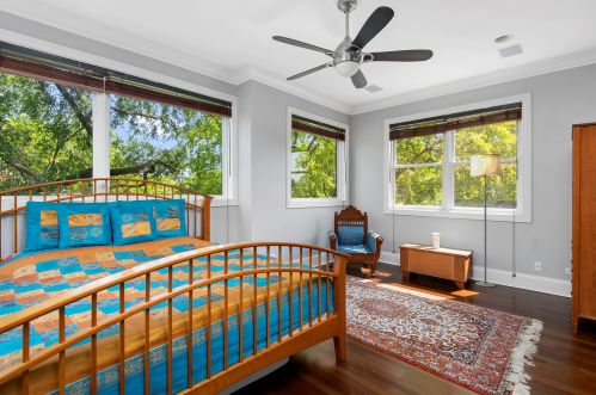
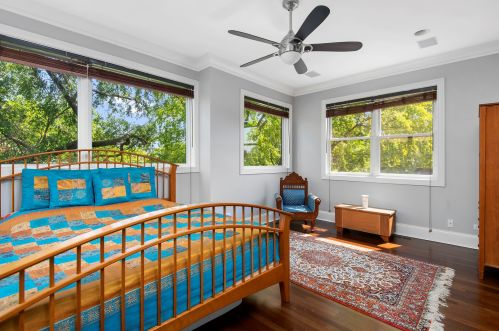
- floor lamp [469,153,502,288]
